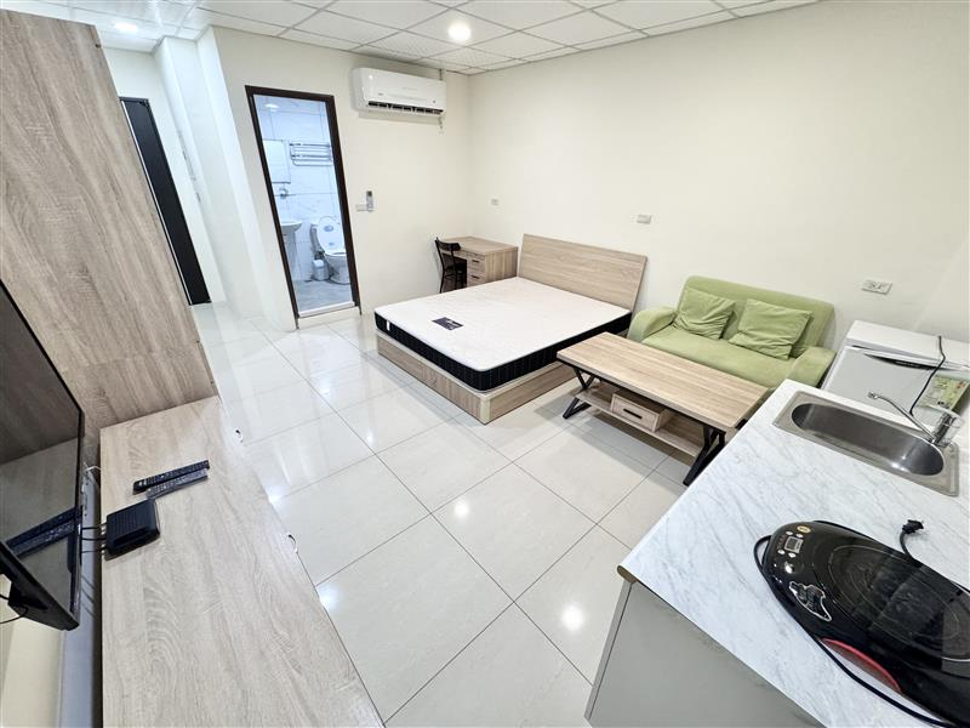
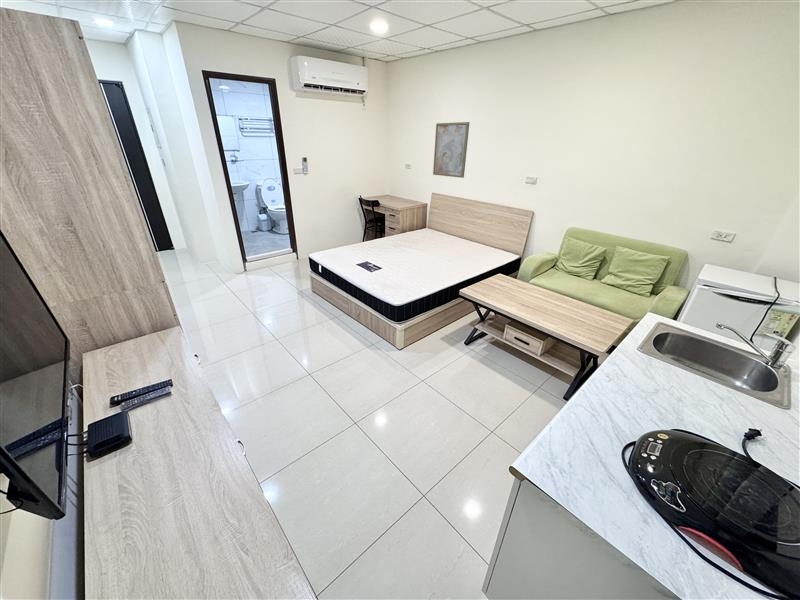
+ wall art [432,121,470,179]
